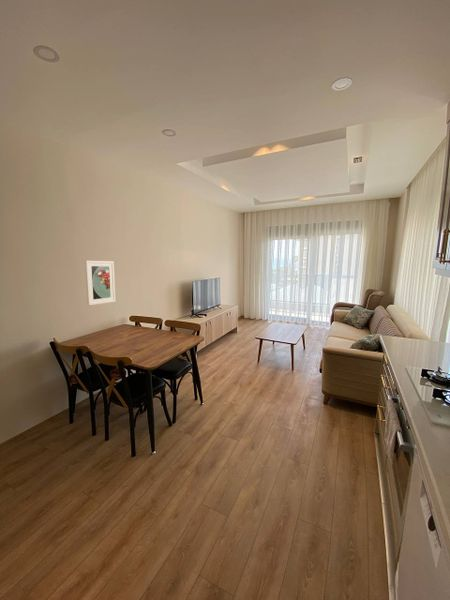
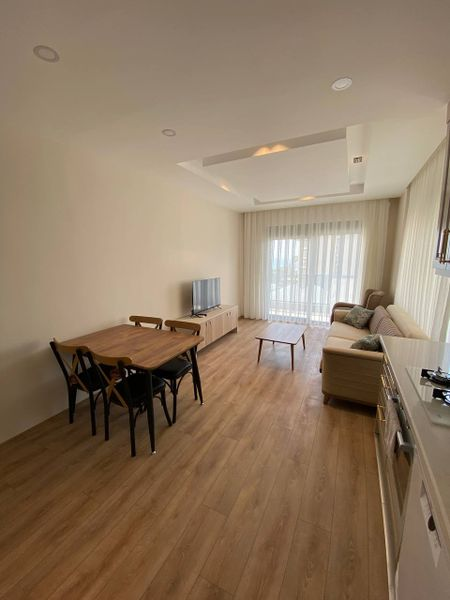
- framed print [84,260,117,306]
